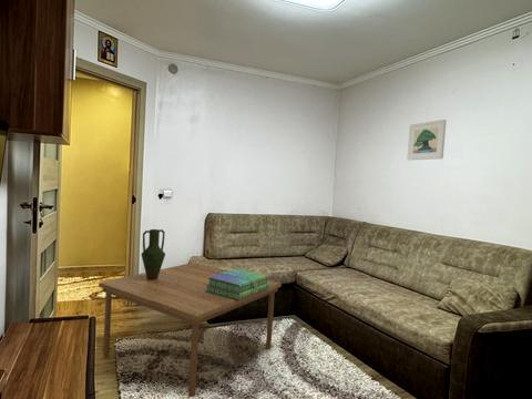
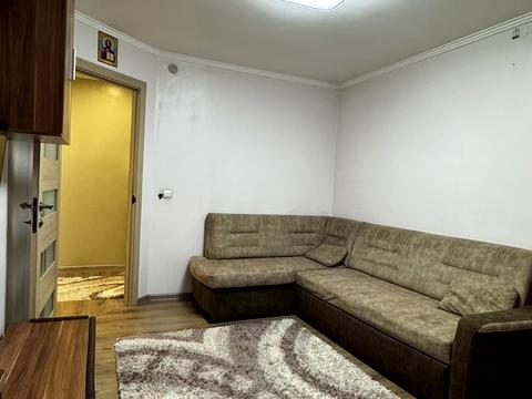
- vase [140,228,166,280]
- coffee table [98,262,283,398]
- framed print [406,119,448,161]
- stack of books [205,267,269,300]
